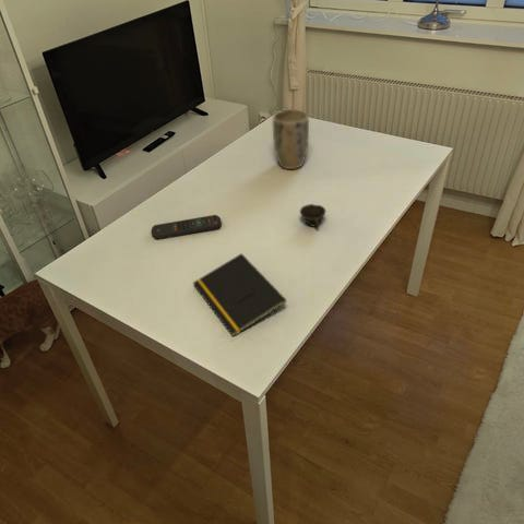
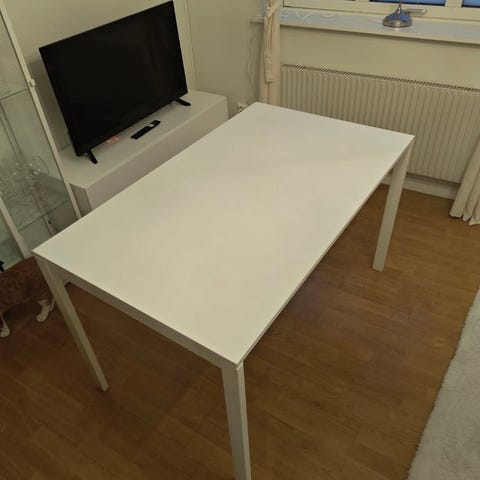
- cup [299,203,326,228]
- notepad [192,252,287,338]
- plant pot [272,108,310,170]
- remote control [150,214,223,240]
